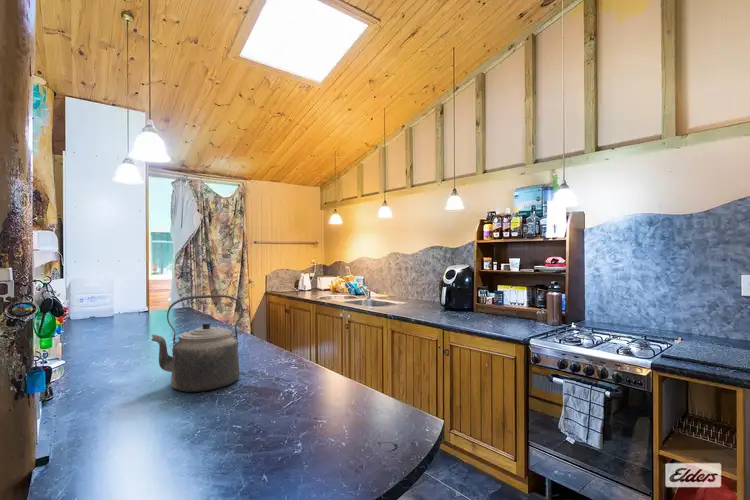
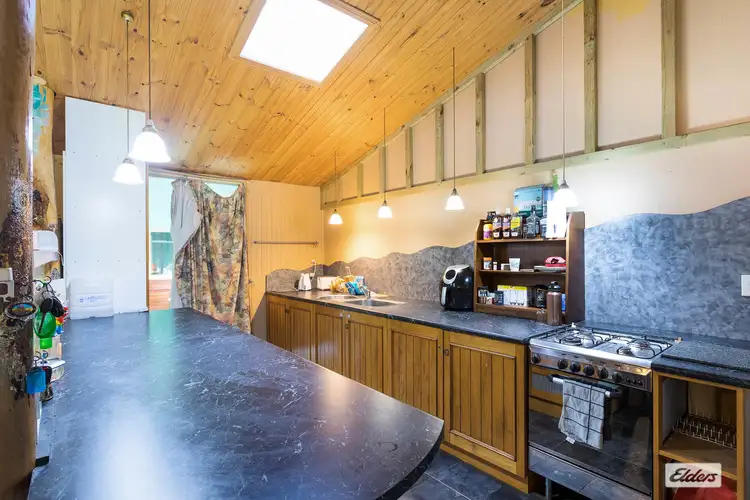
- kettle [150,294,244,393]
